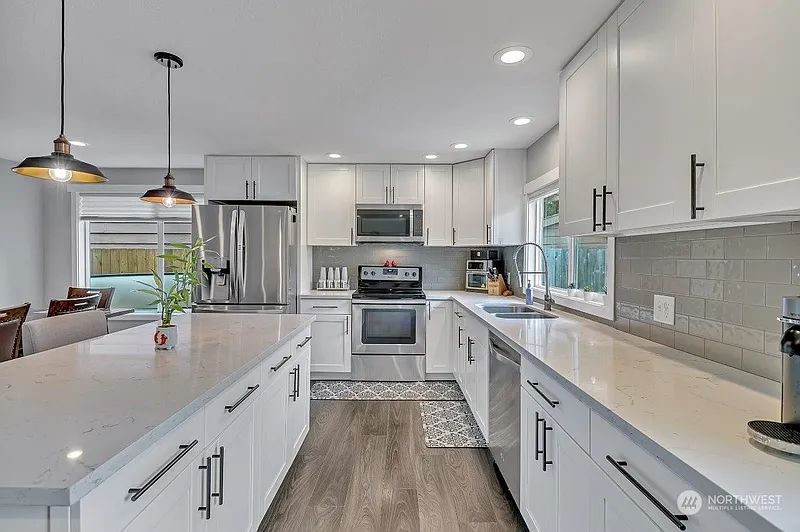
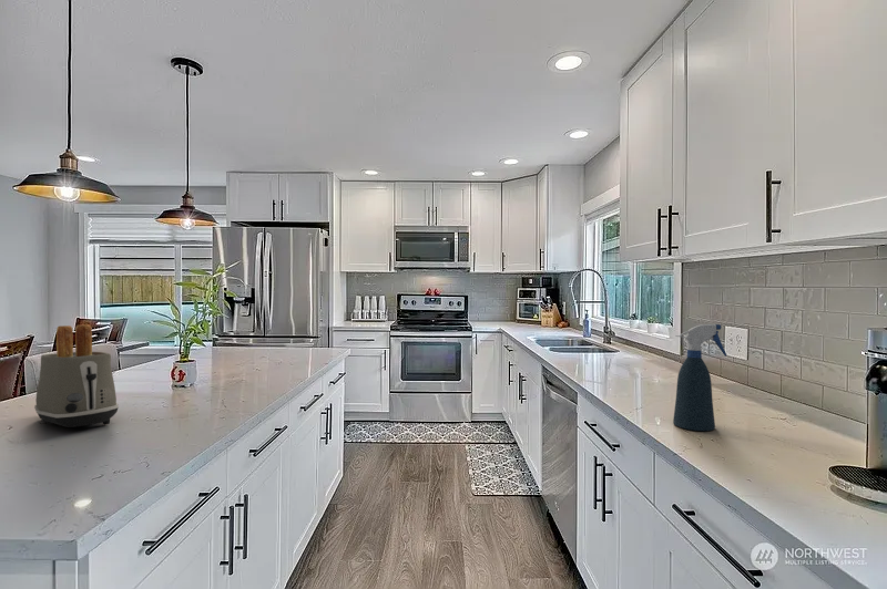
+ toaster [33,324,120,428]
+ spray bottle [672,323,727,432]
